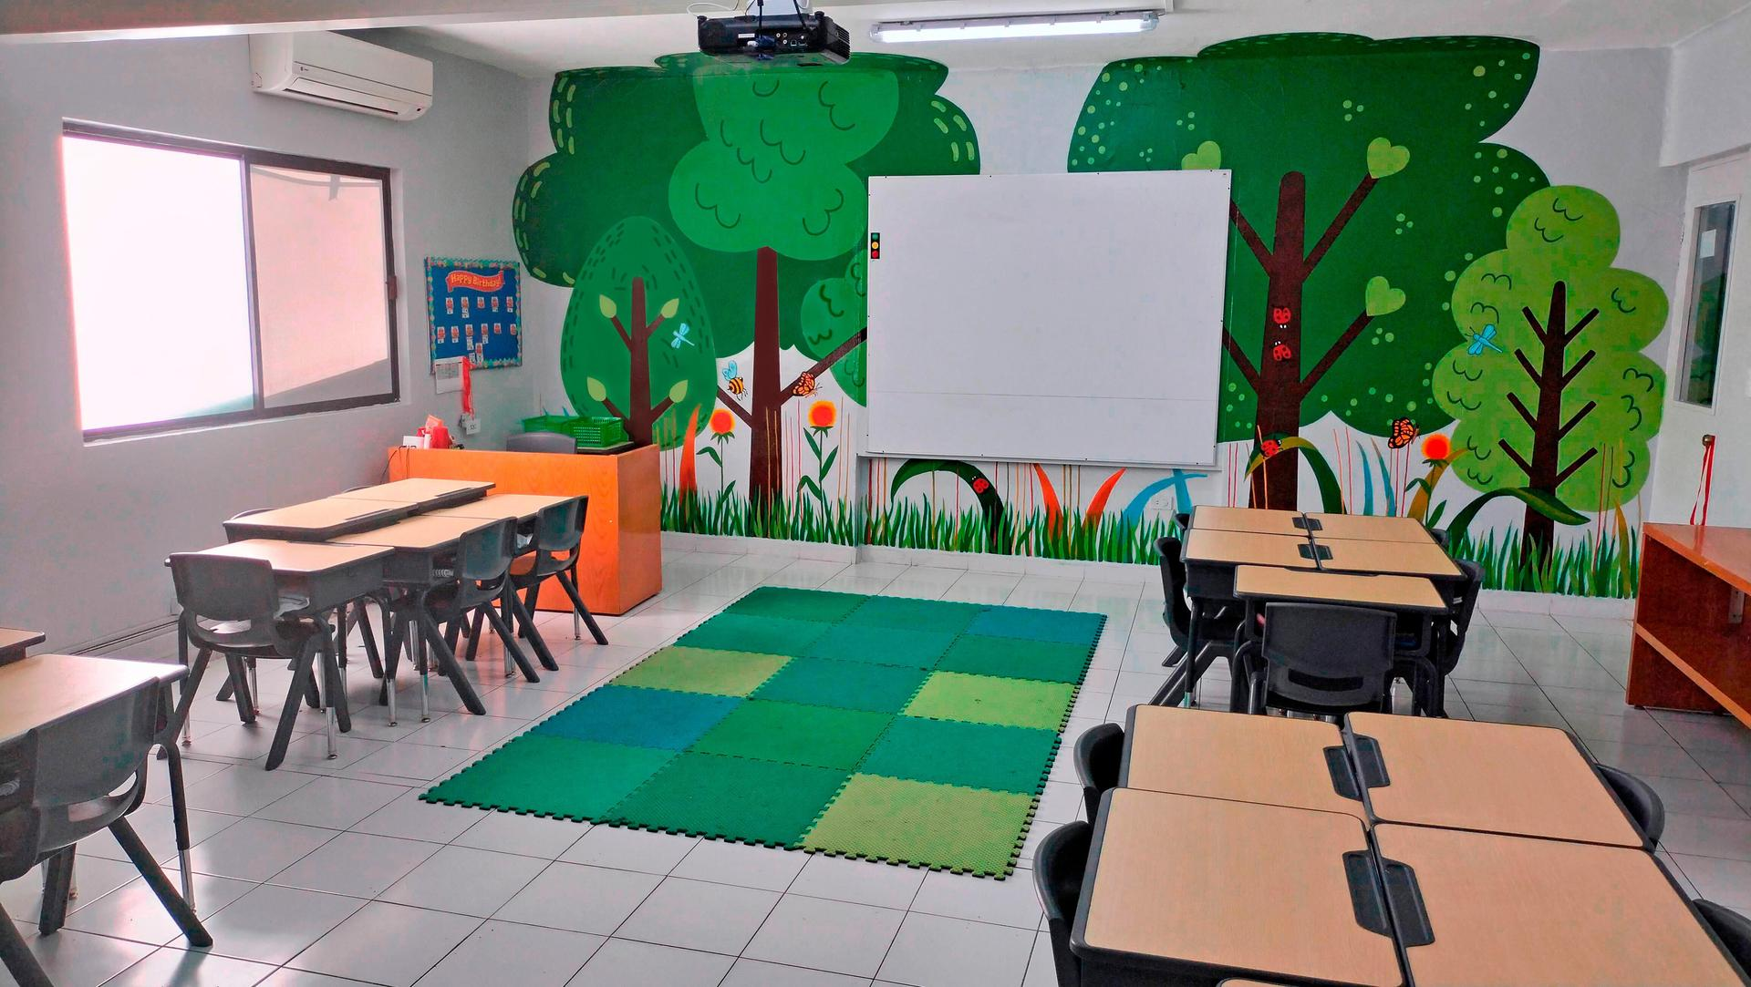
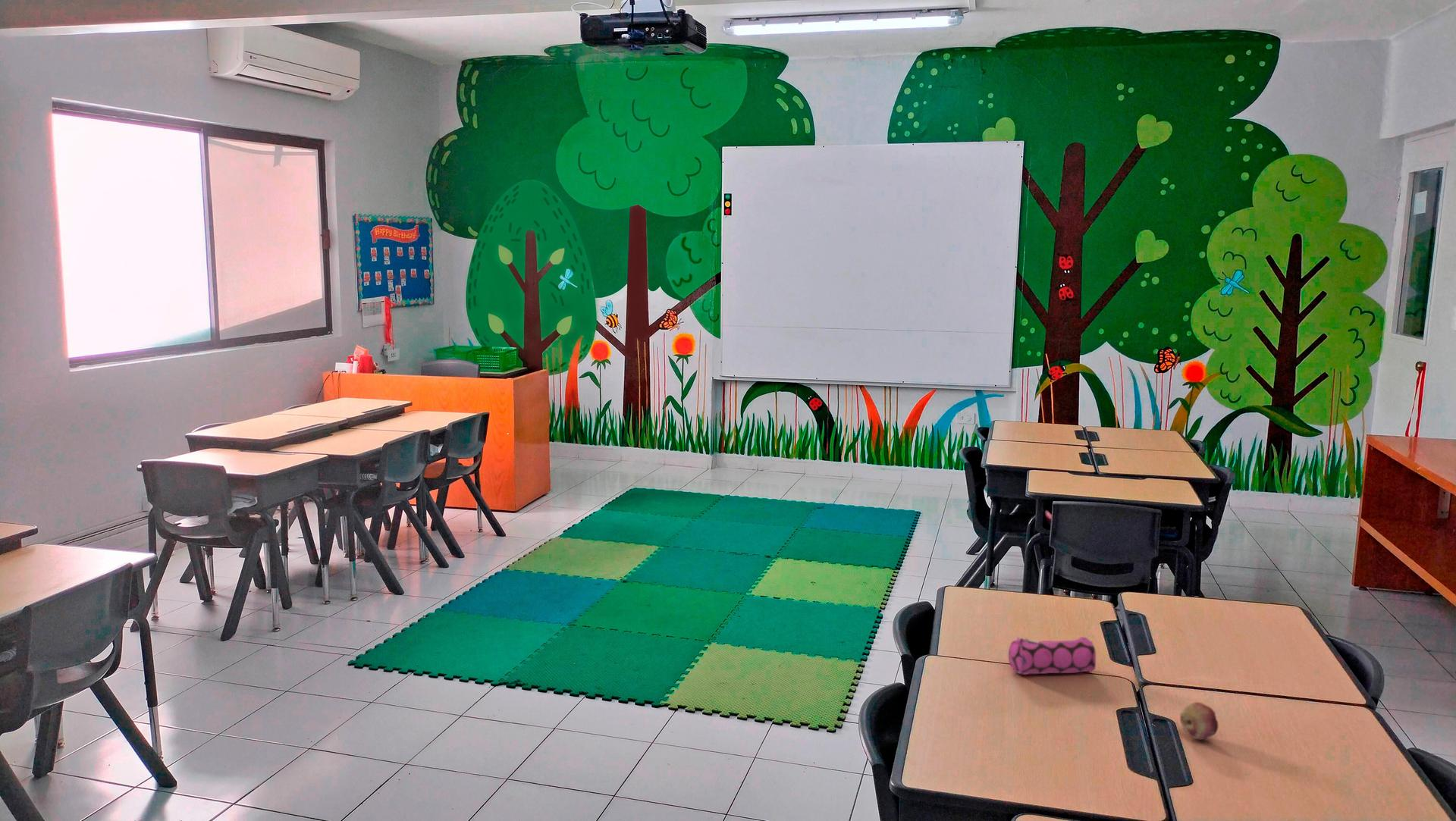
+ fruit [1179,701,1219,741]
+ pencil case [1008,635,1097,675]
